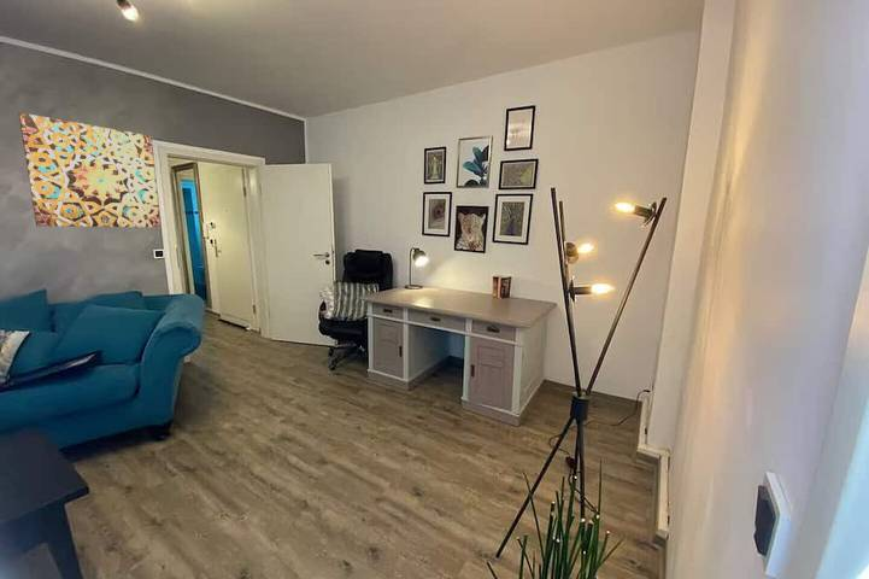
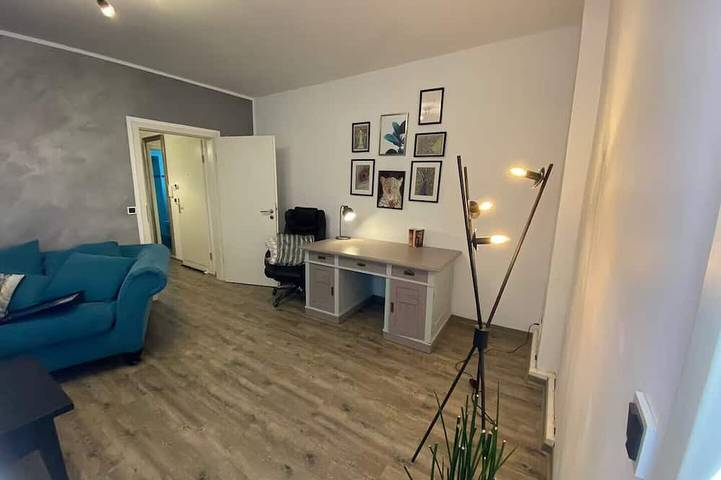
- wall art [18,112,162,228]
